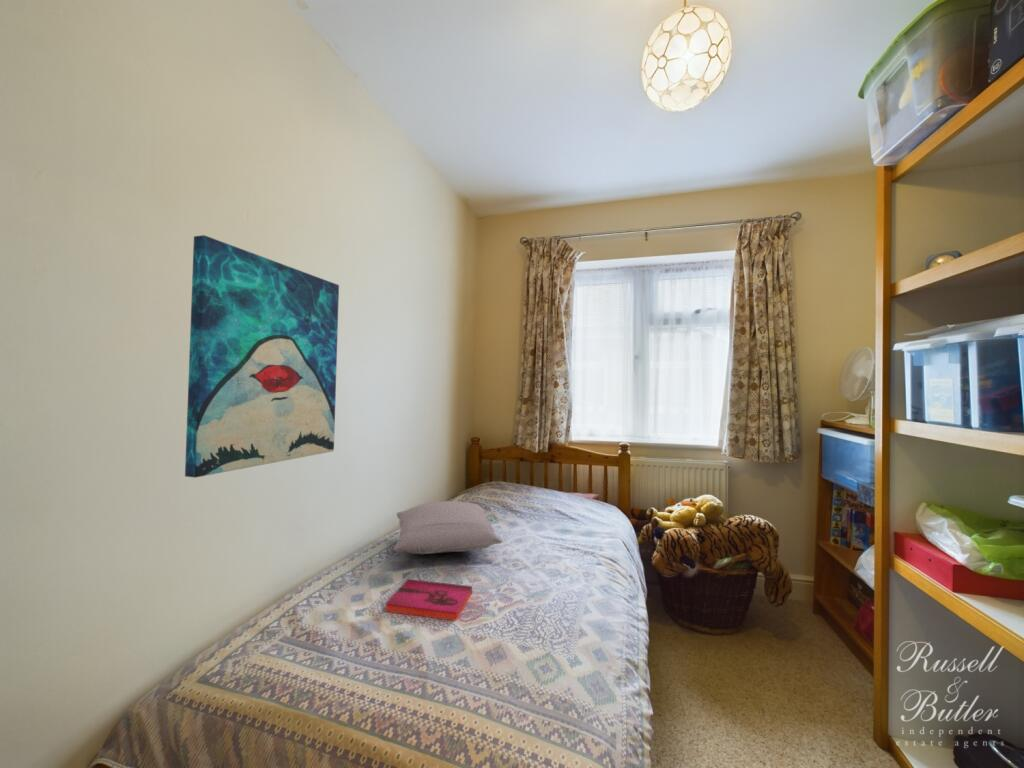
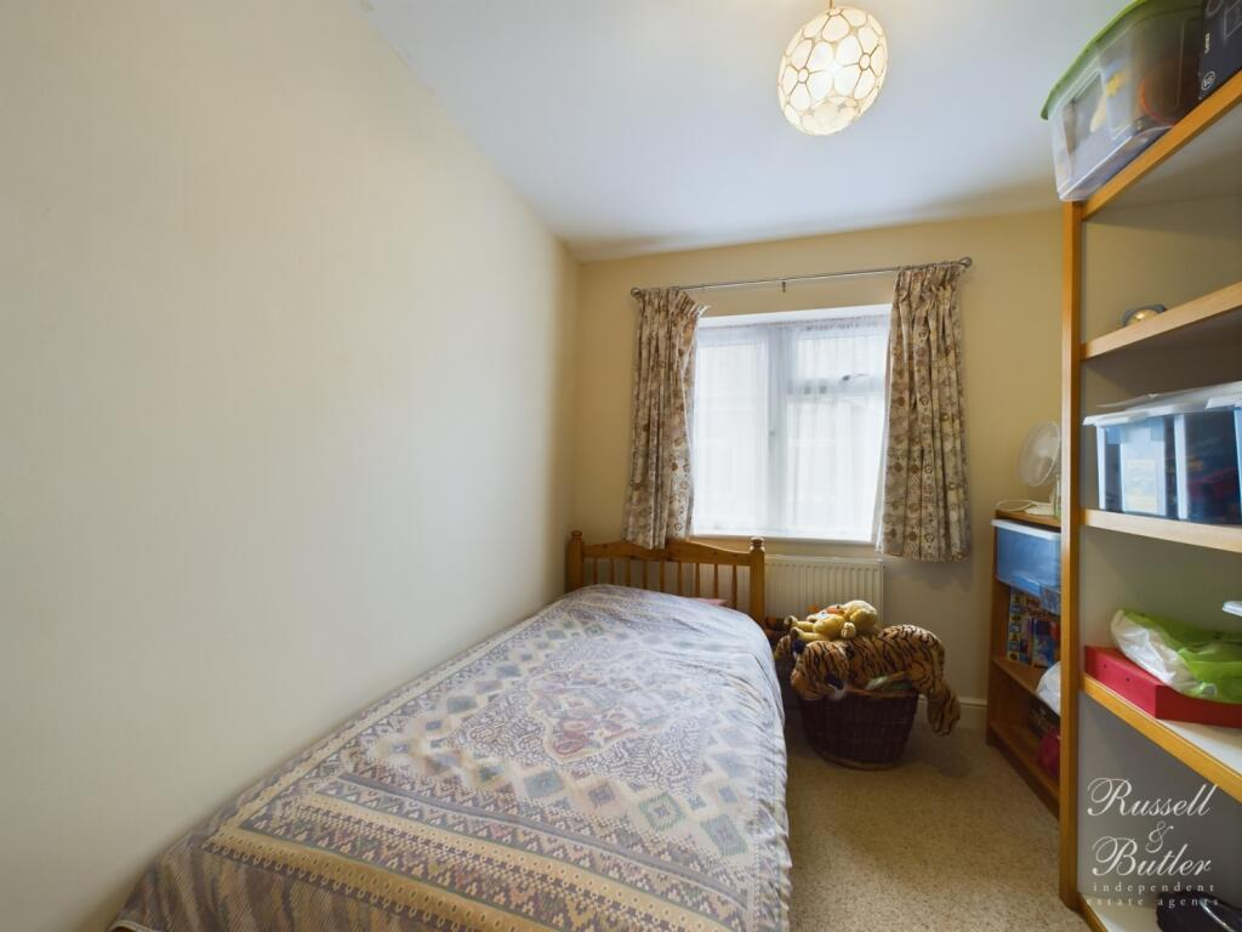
- pillow [393,500,503,555]
- wall art [184,234,340,479]
- hardback book [384,578,473,622]
